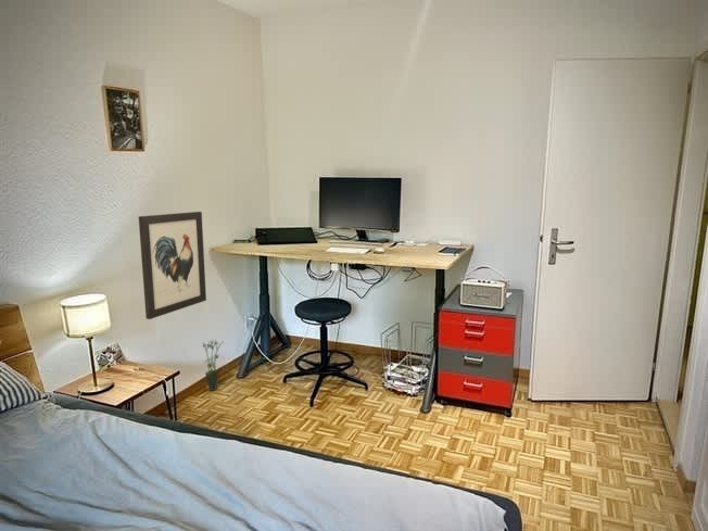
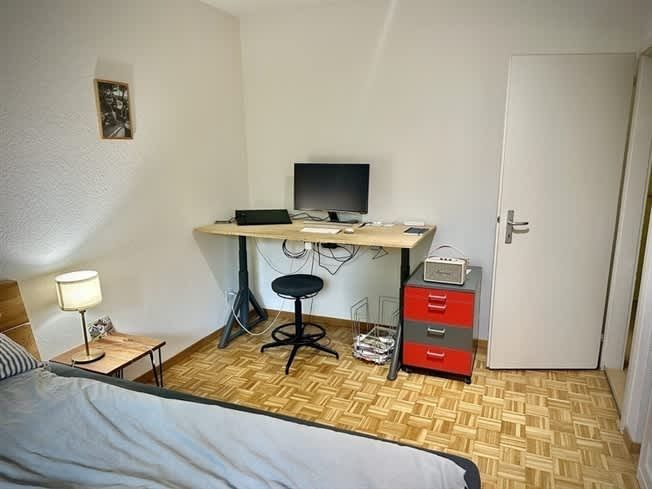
- potted plant [201,338,226,392]
- wall art [138,211,207,320]
